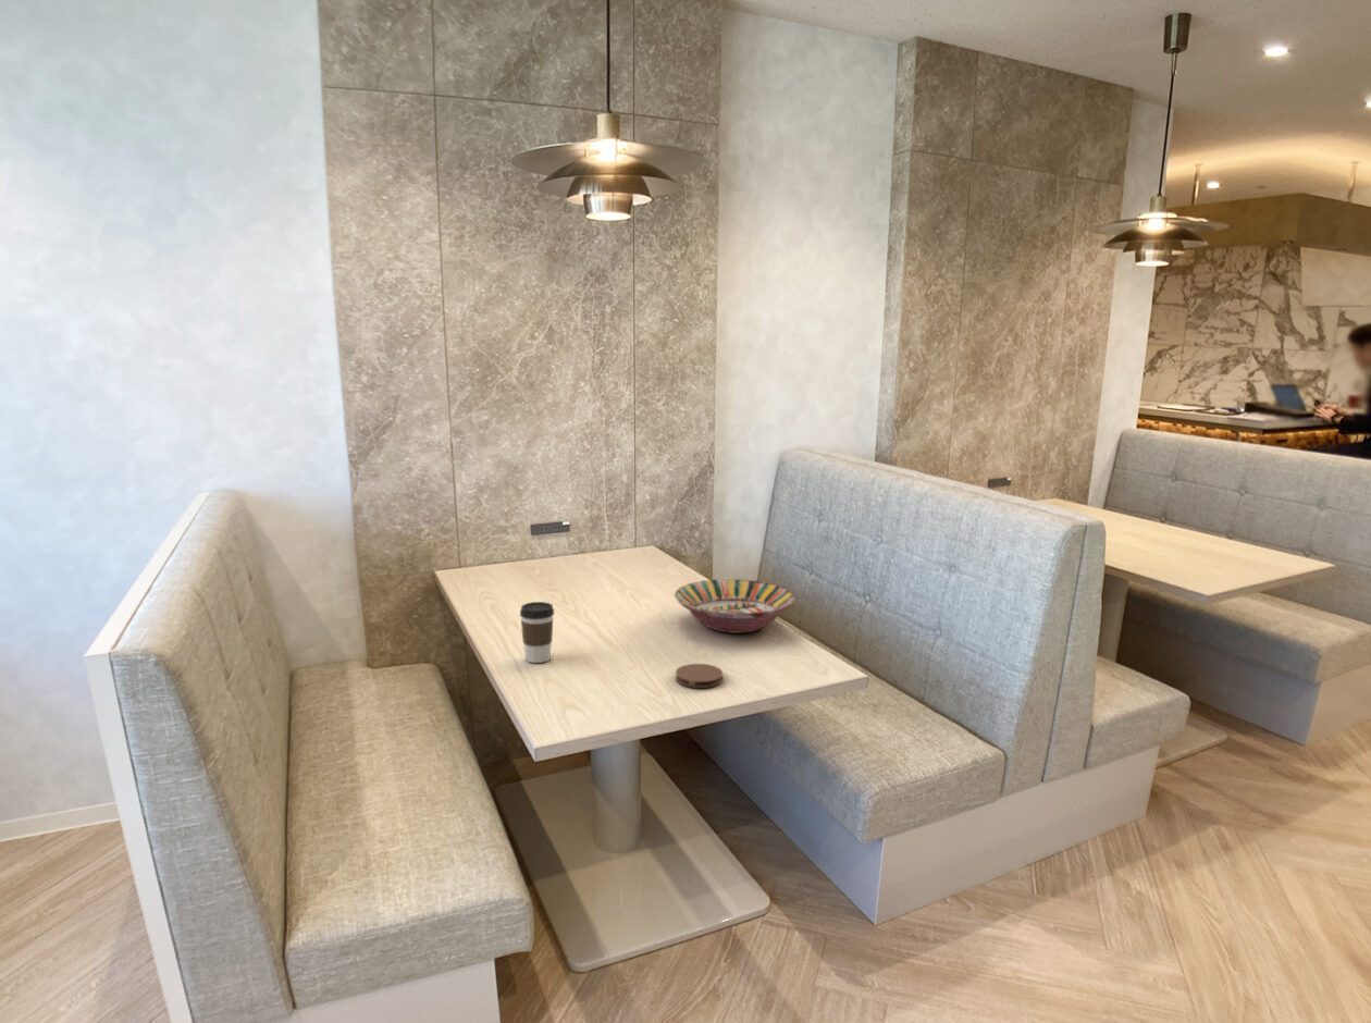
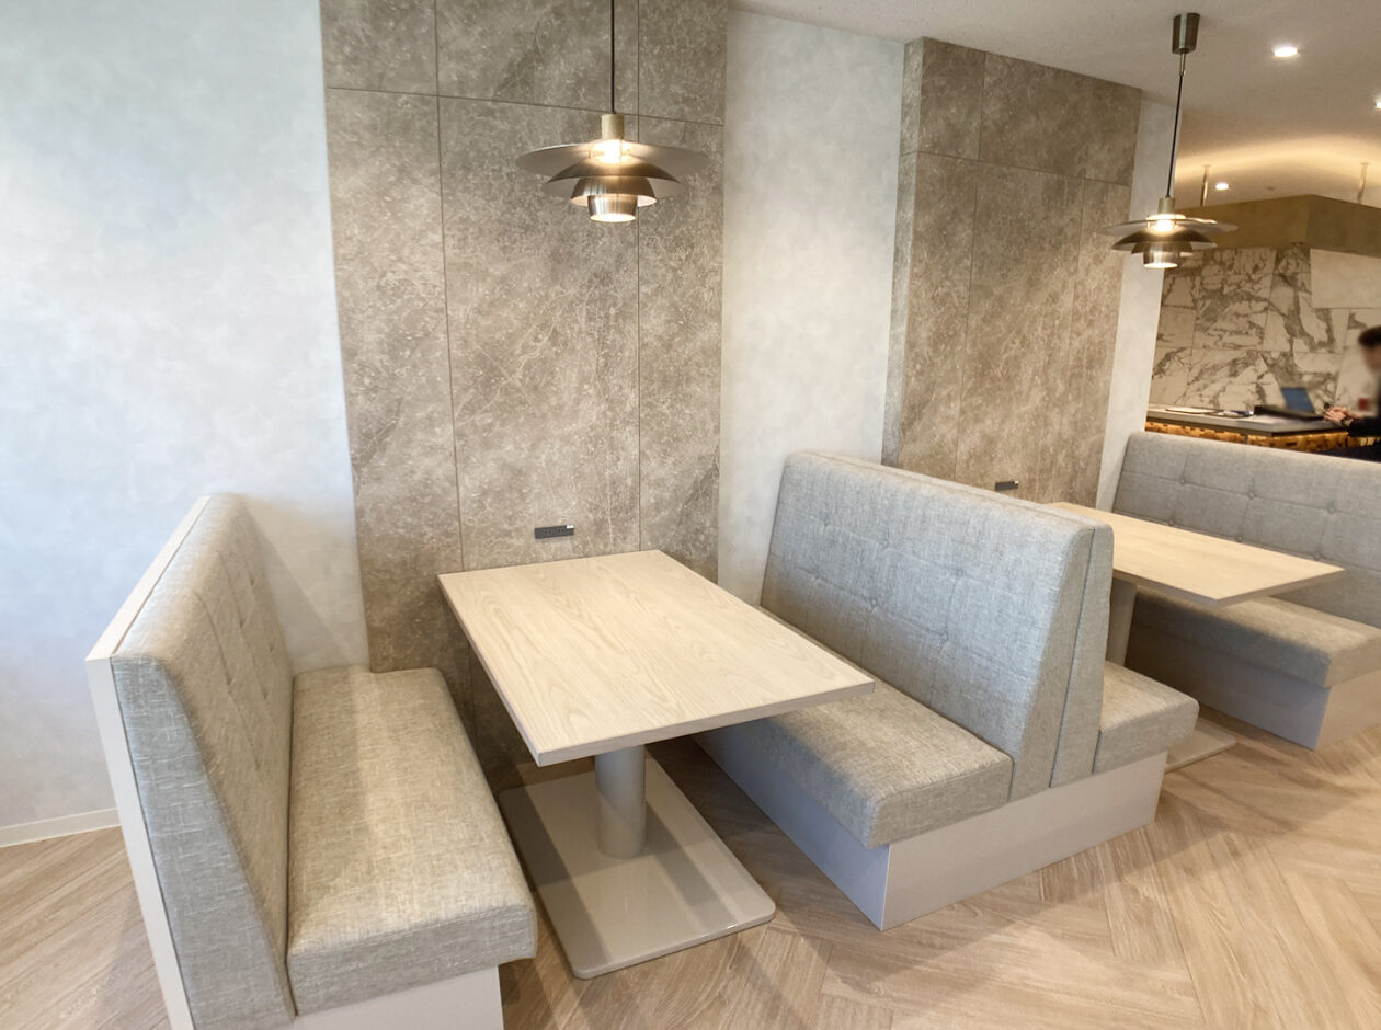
- coffee cup [519,601,555,664]
- serving bowl [674,578,796,634]
- coaster [675,663,724,689]
